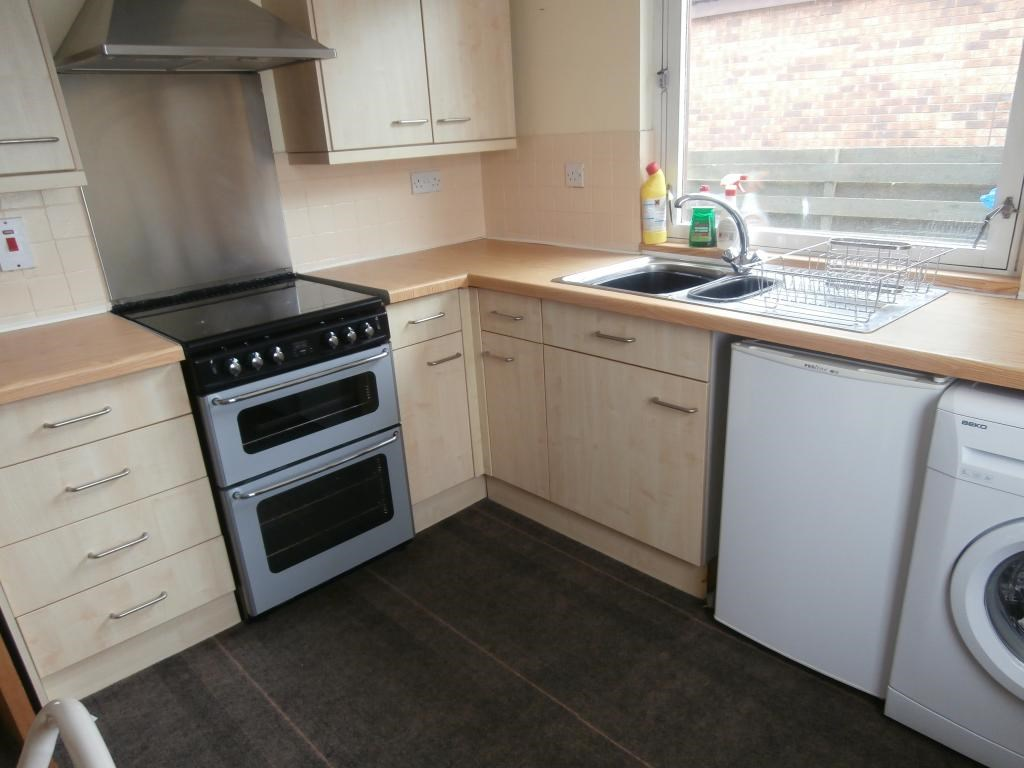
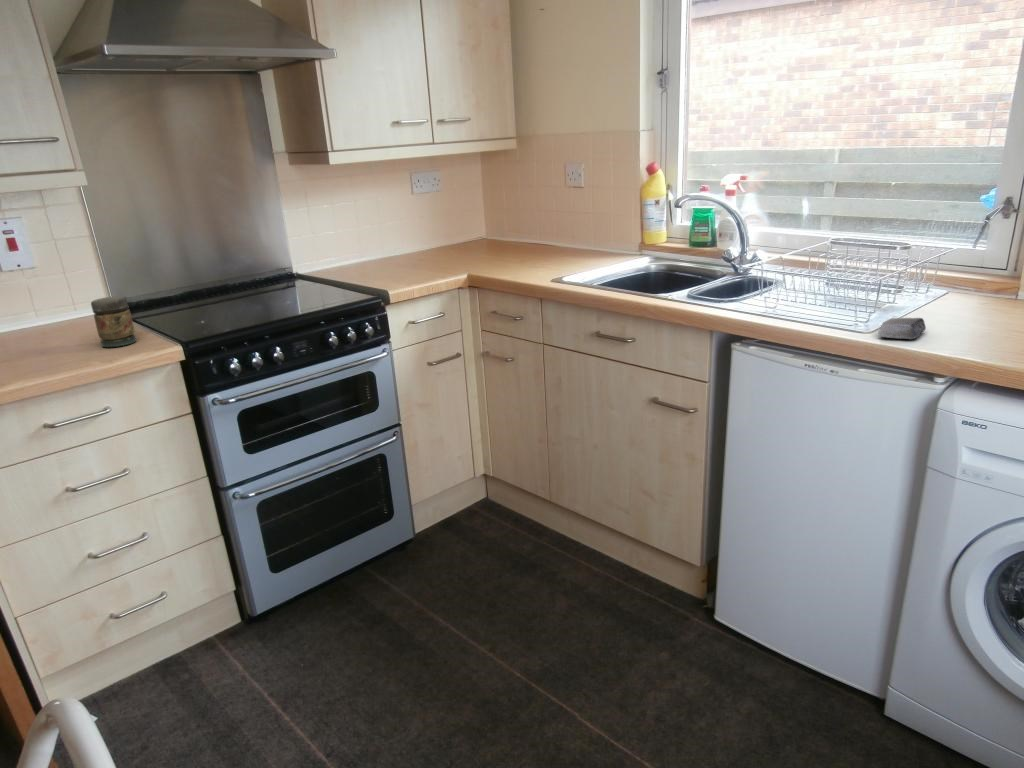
+ sponge [877,317,927,340]
+ jar [90,295,137,348]
